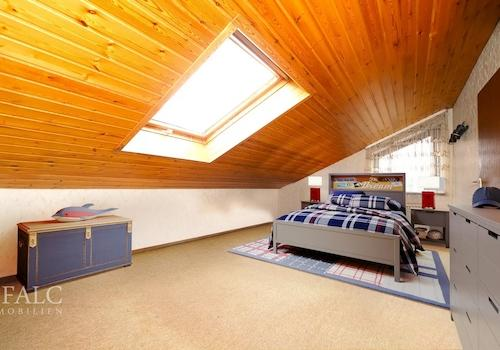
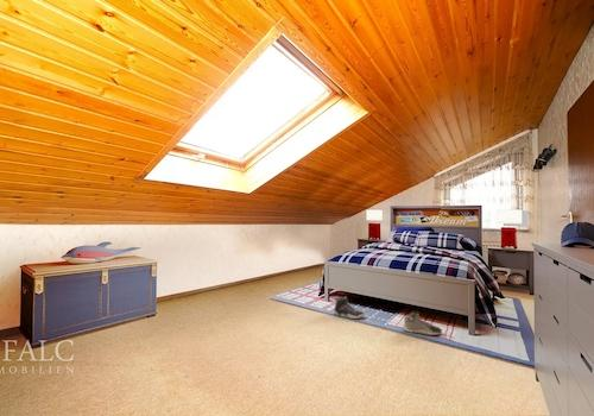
+ sneaker [333,296,366,320]
+ sneaker [403,310,443,336]
